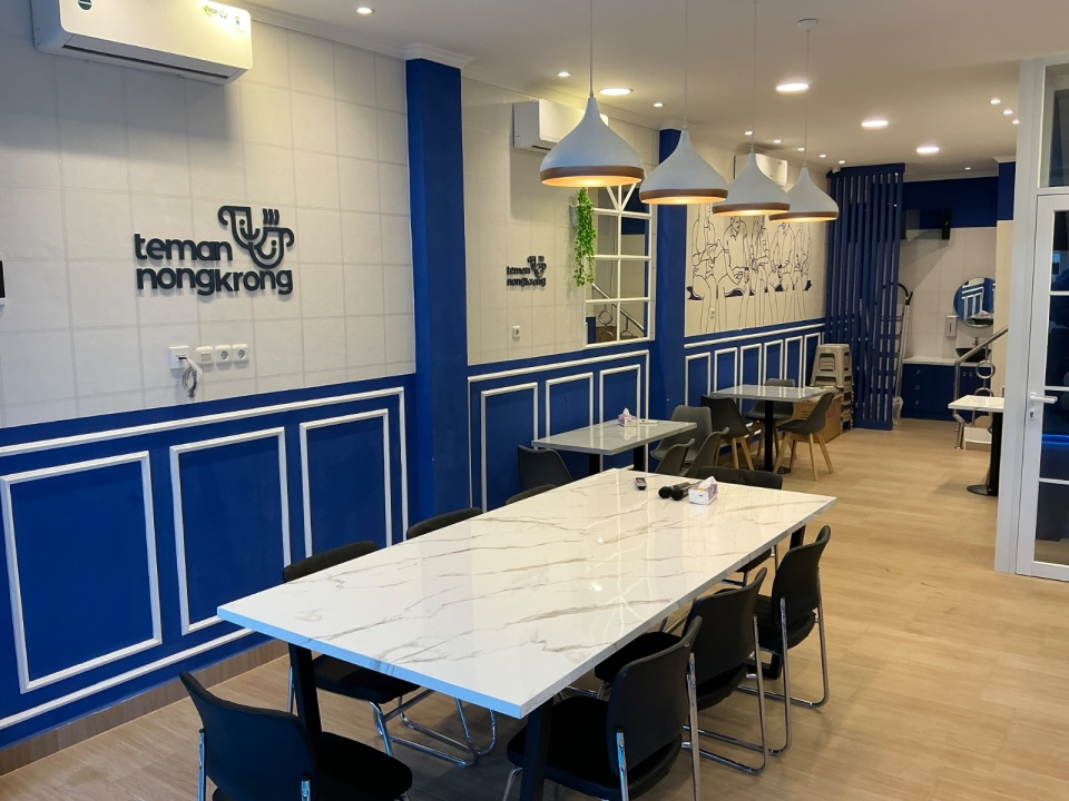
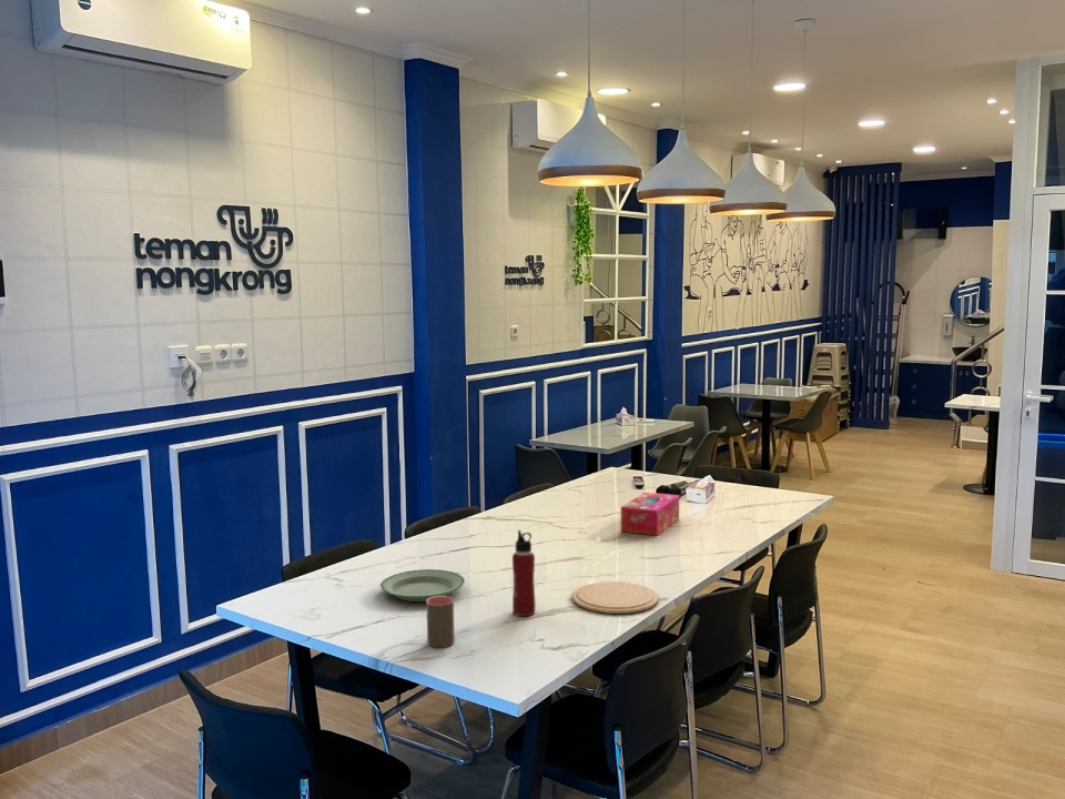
+ tissue box [620,492,680,537]
+ cup [425,596,456,649]
+ water bottle [511,529,537,617]
+ plate [571,580,660,615]
+ plate [379,568,466,603]
